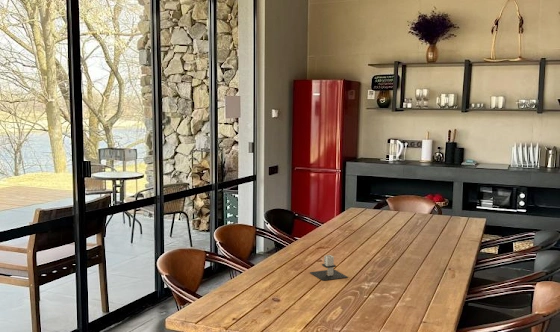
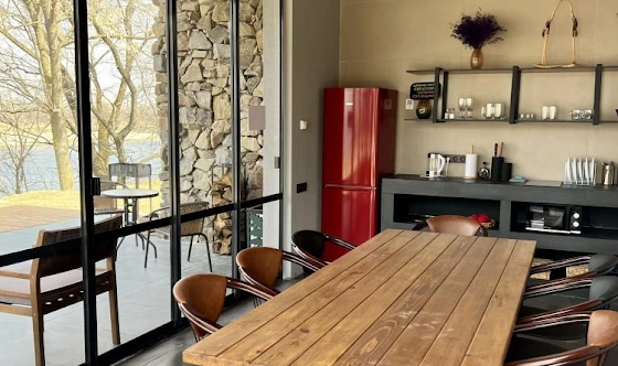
- architectural model [309,254,348,281]
